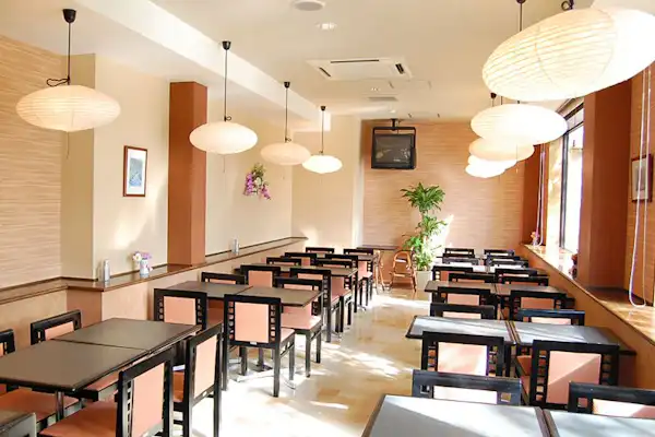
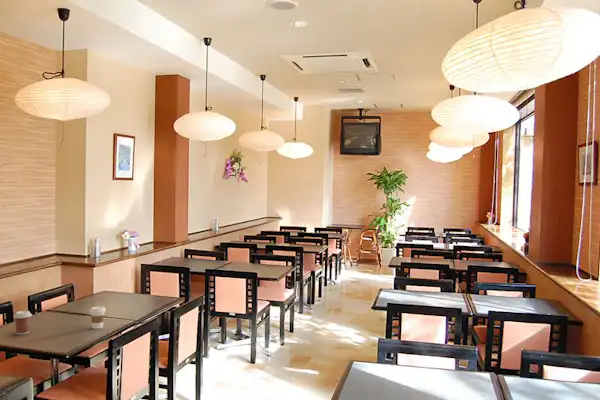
+ coffee cup [89,305,107,330]
+ coffee cup [13,310,33,335]
